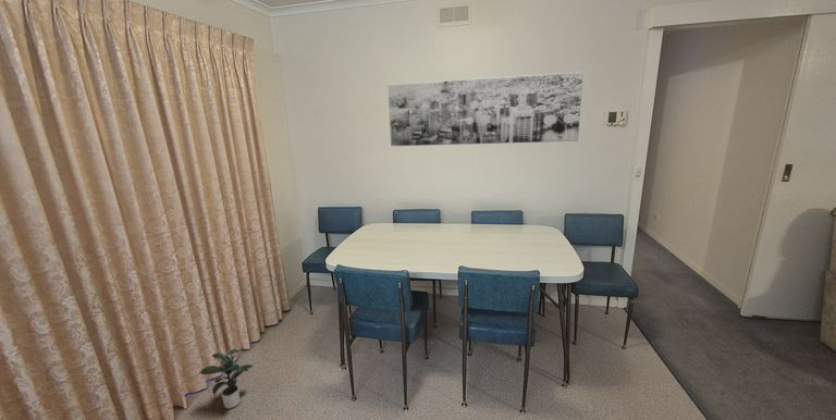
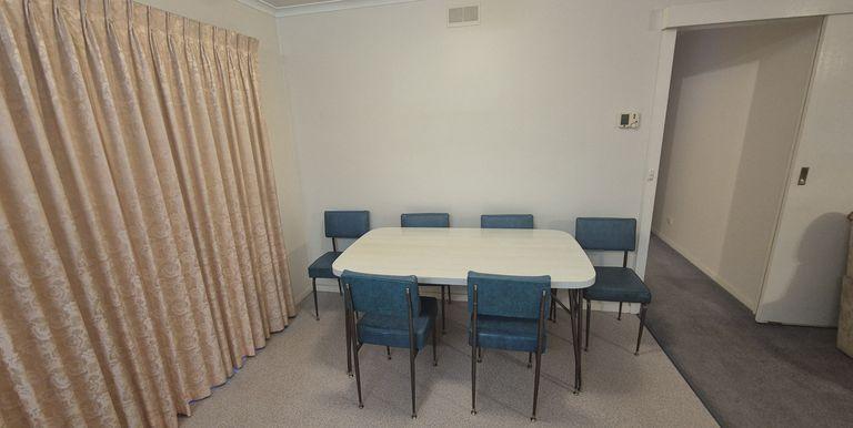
- potted plant [199,348,255,410]
- wall art [388,71,583,147]
